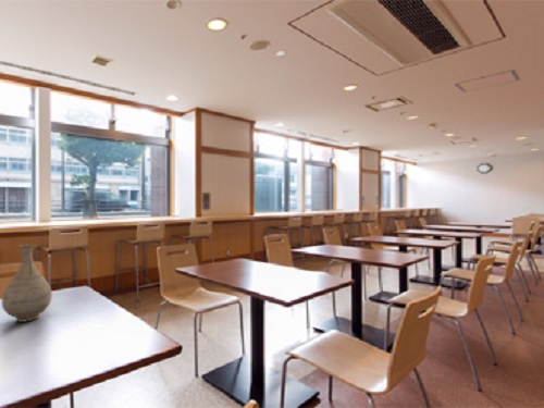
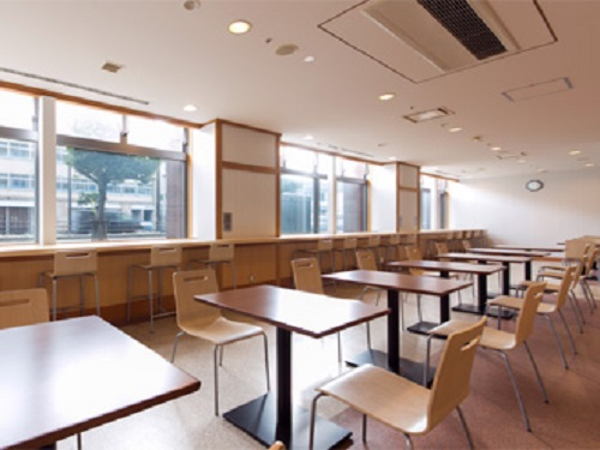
- vase [1,244,53,323]
